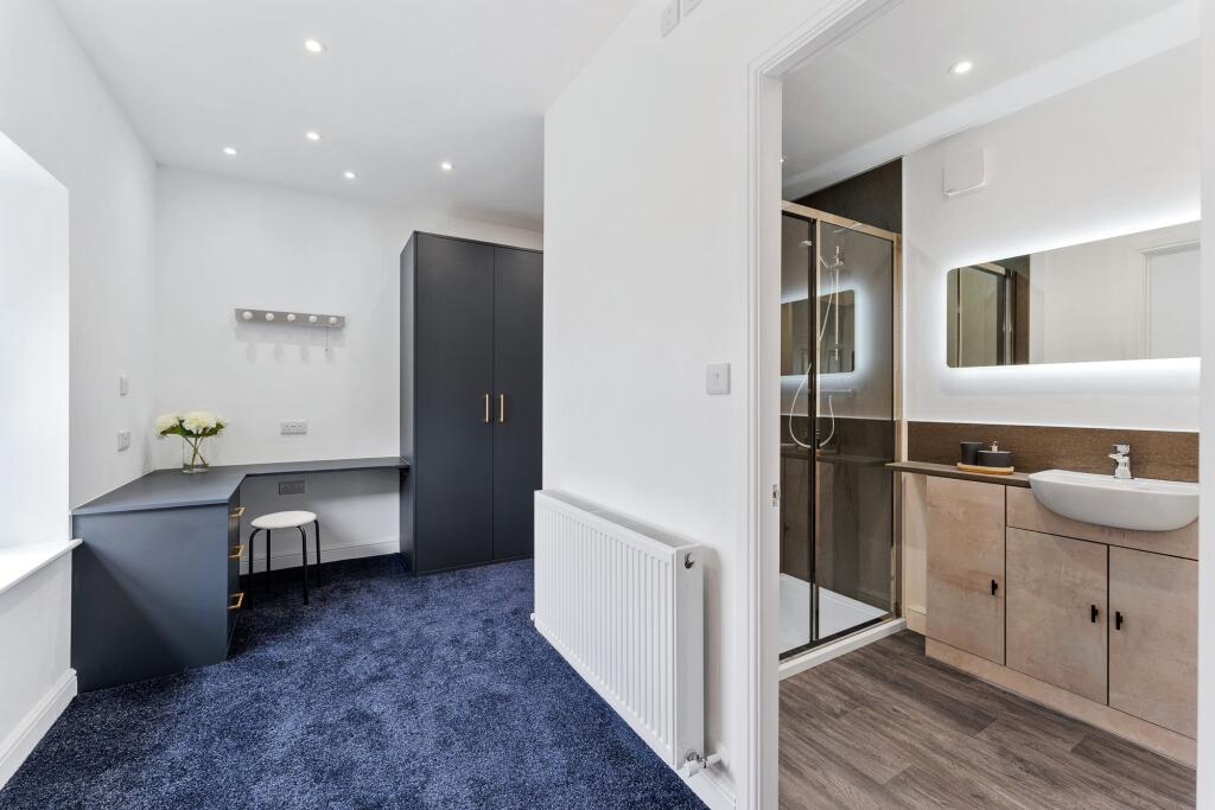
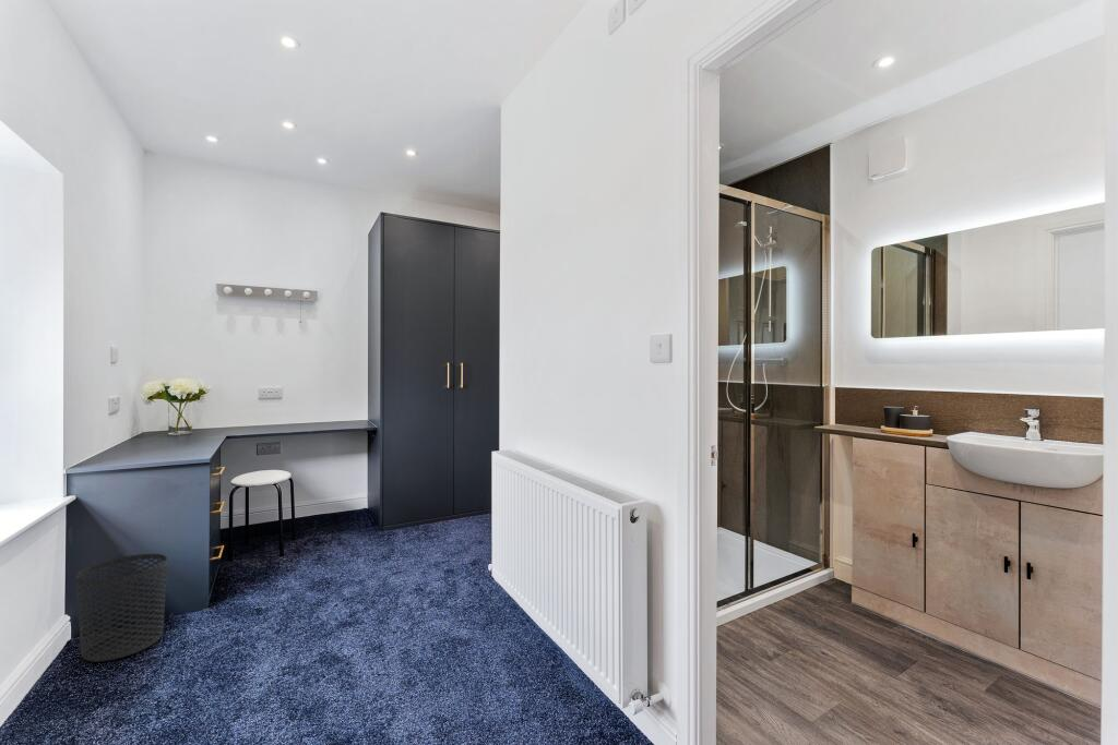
+ waste bin [75,553,168,663]
